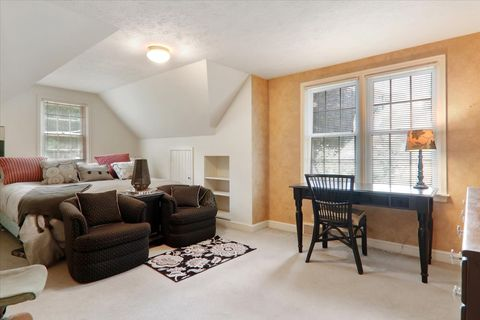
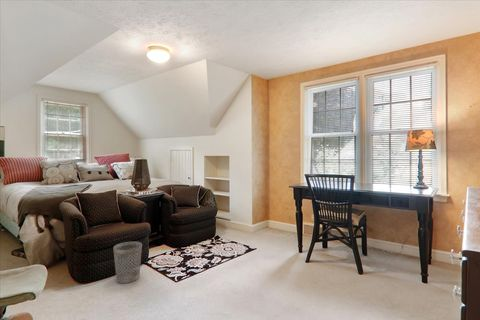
+ wastebasket [112,241,143,284]
